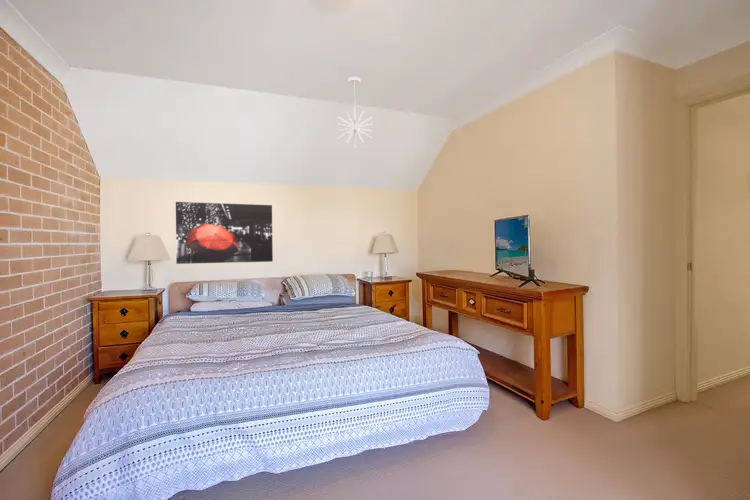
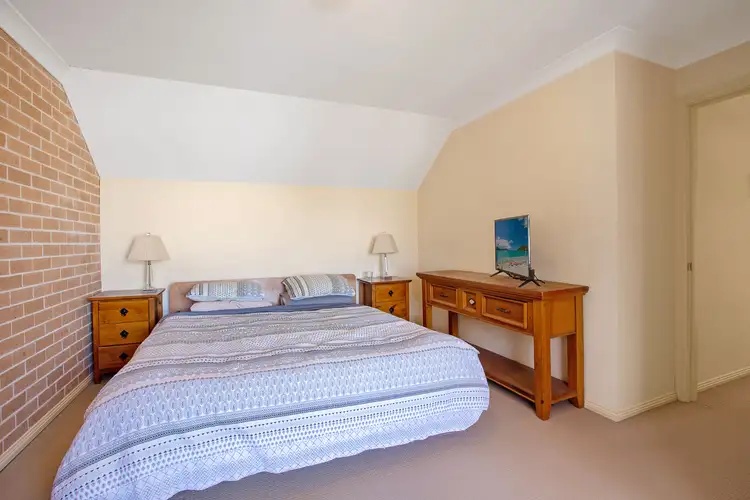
- pendant light [336,76,374,149]
- wall art [175,201,274,265]
